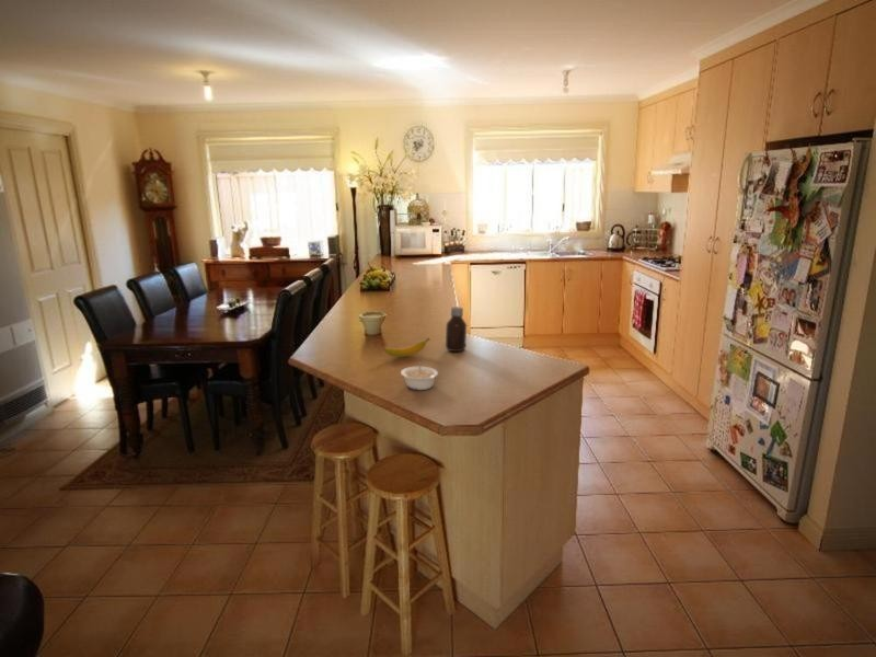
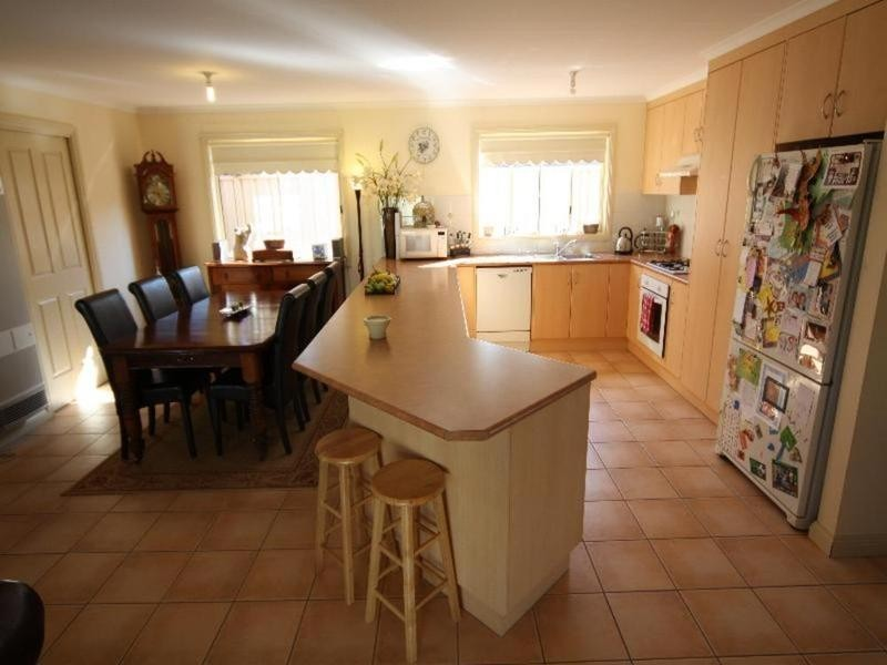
- banana [384,337,430,358]
- legume [400,360,439,391]
- bottle [445,306,468,353]
